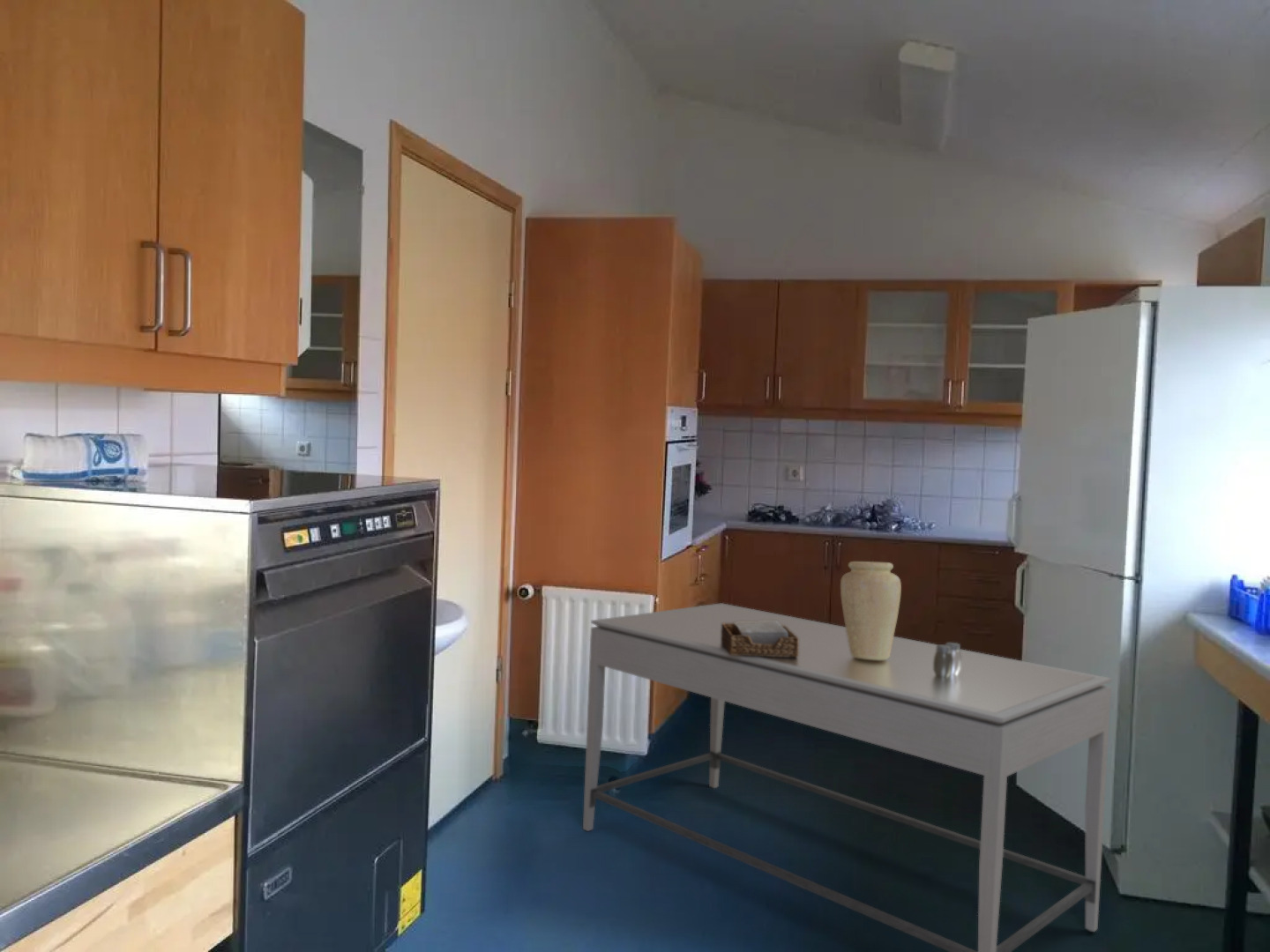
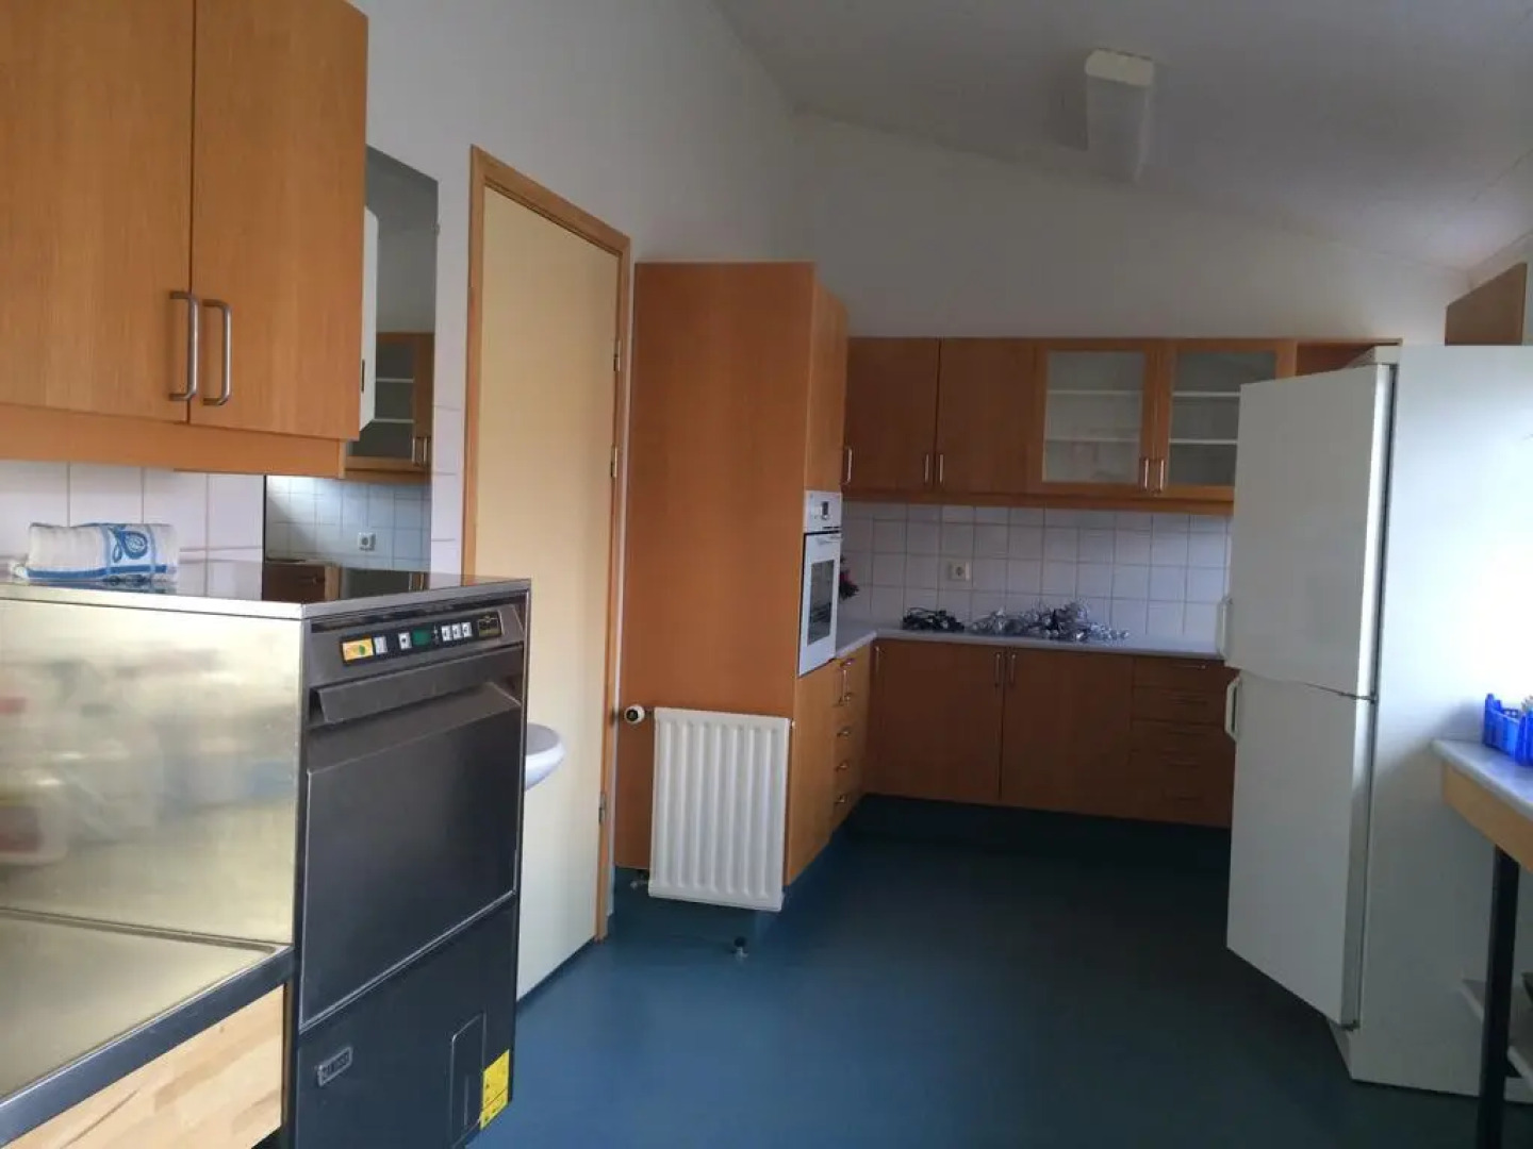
- vase [840,561,902,660]
- dining table [582,602,1113,952]
- salt and pepper shaker [933,642,961,678]
- napkin holder [721,621,799,658]
